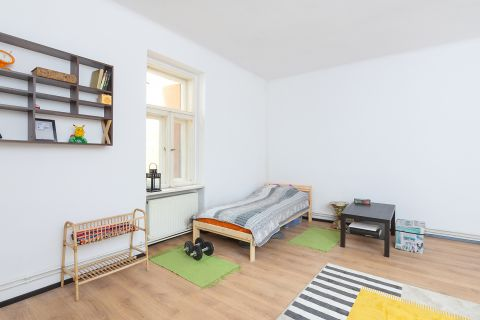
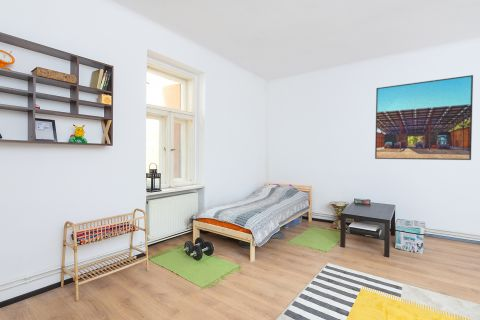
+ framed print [374,74,474,161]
